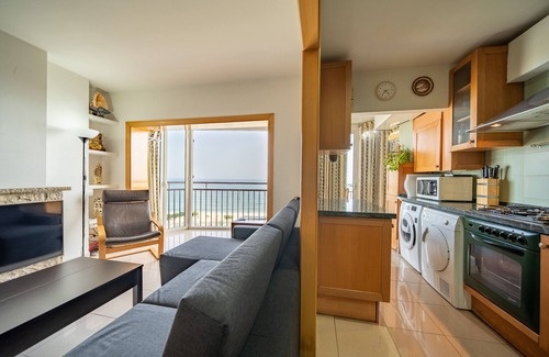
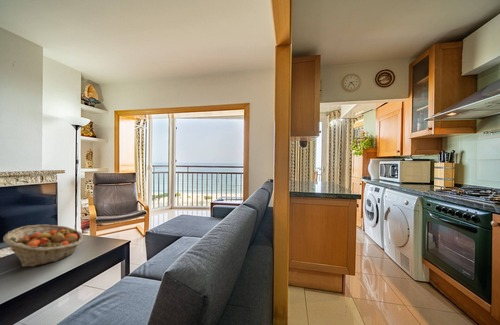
+ fruit basket [2,224,84,268]
